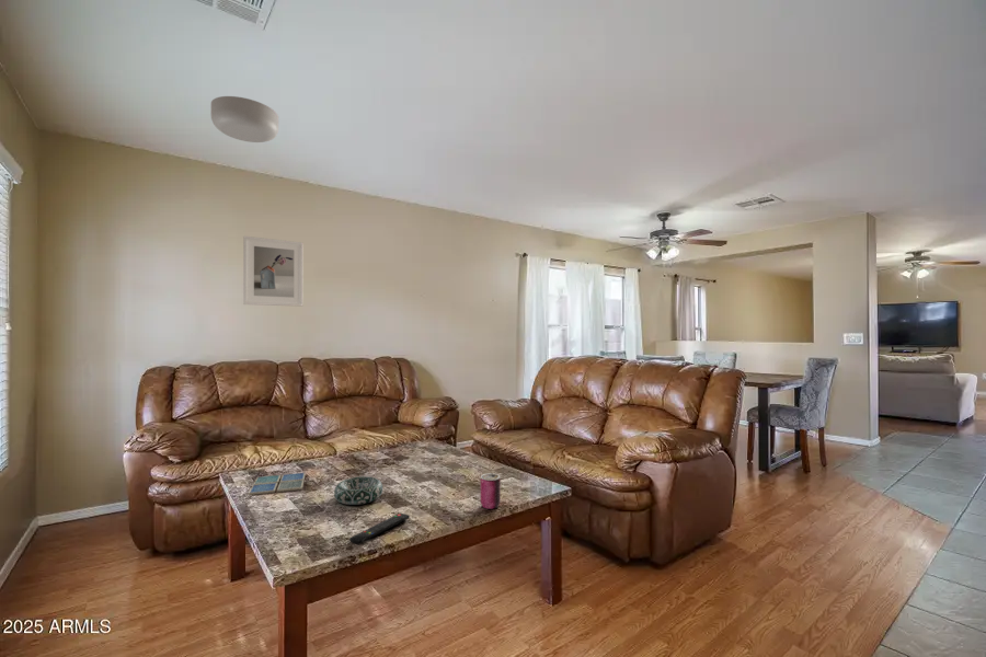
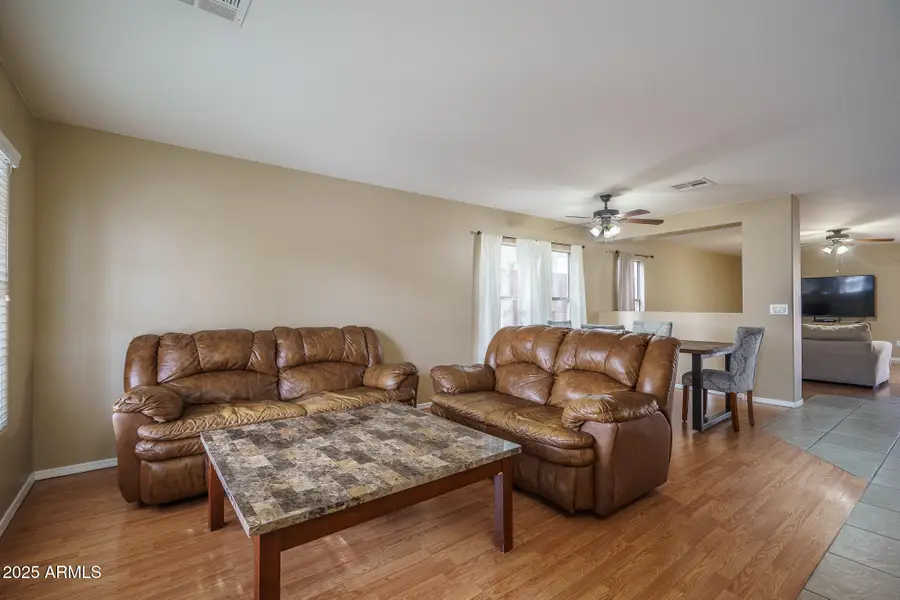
- can [479,472,502,510]
- drink coaster [248,472,307,496]
- ceiling light [210,95,279,143]
- decorative bowl [333,475,383,506]
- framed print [242,235,305,308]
- remote control [348,512,411,545]
